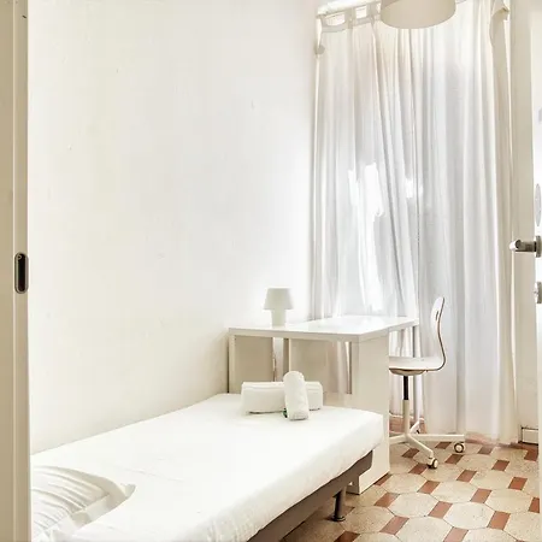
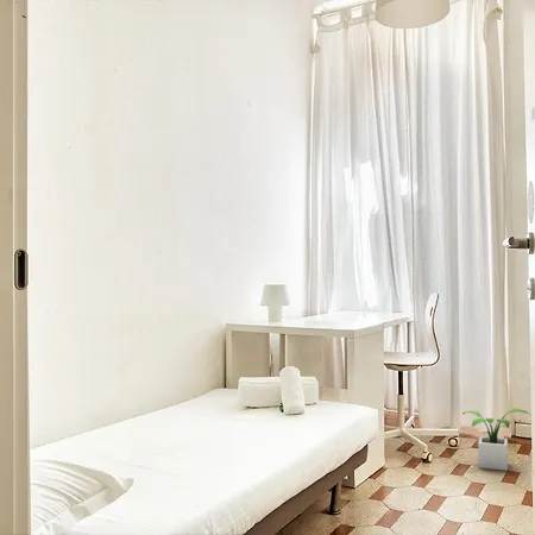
+ potted plant [461,408,530,472]
